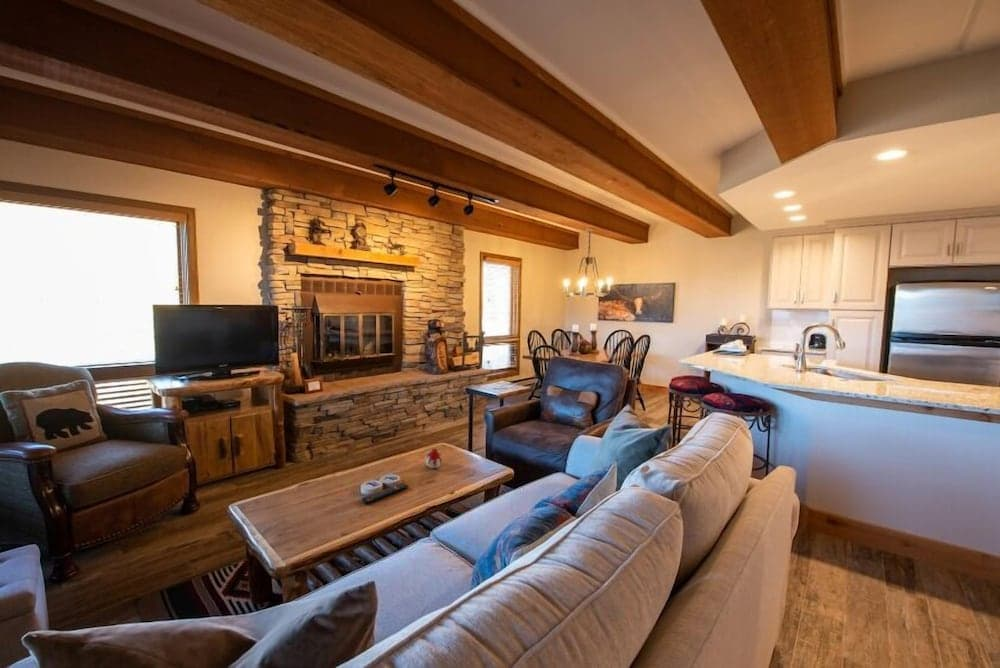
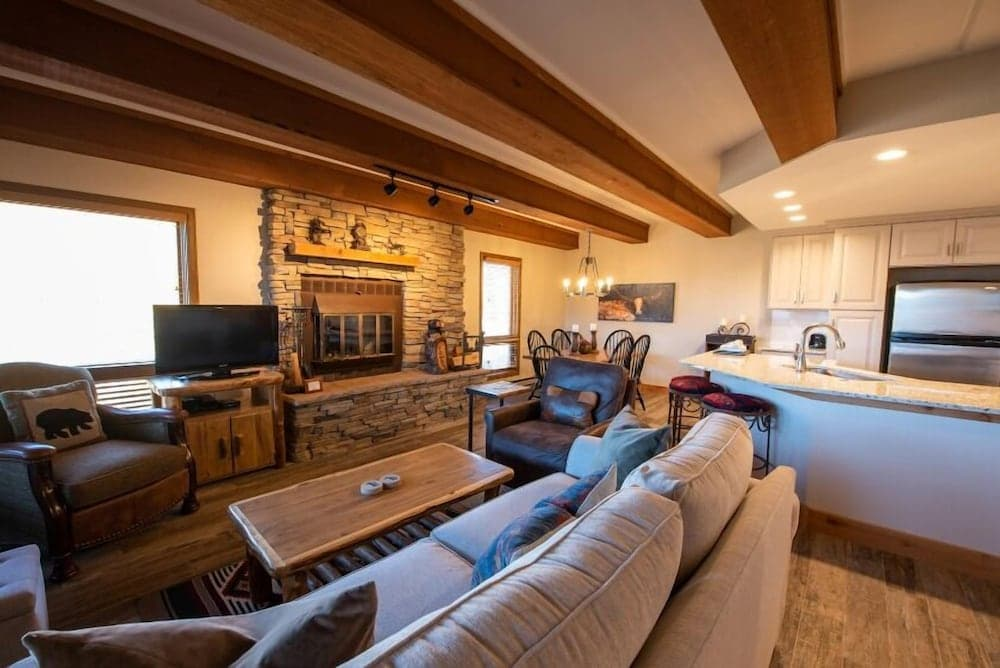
- candle [424,448,443,469]
- remote control [361,482,410,505]
